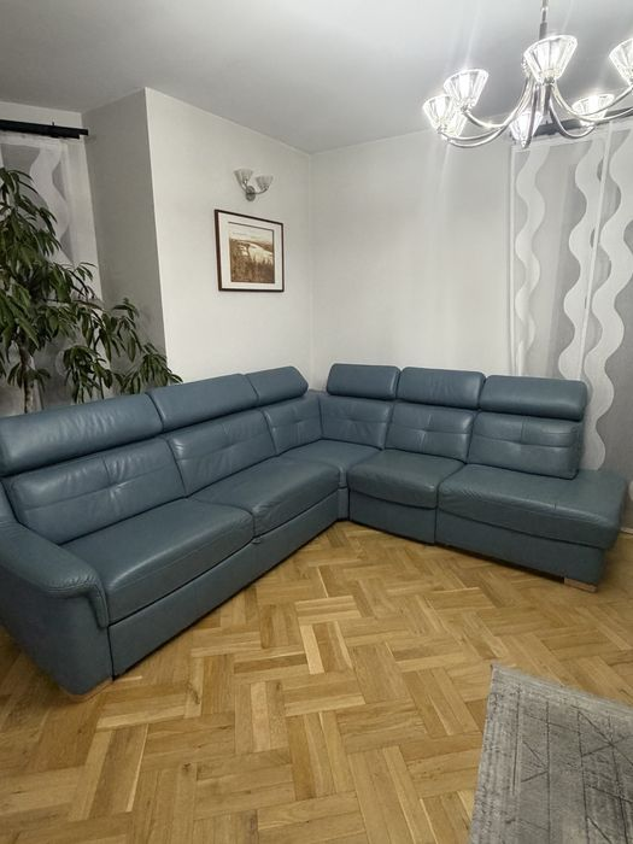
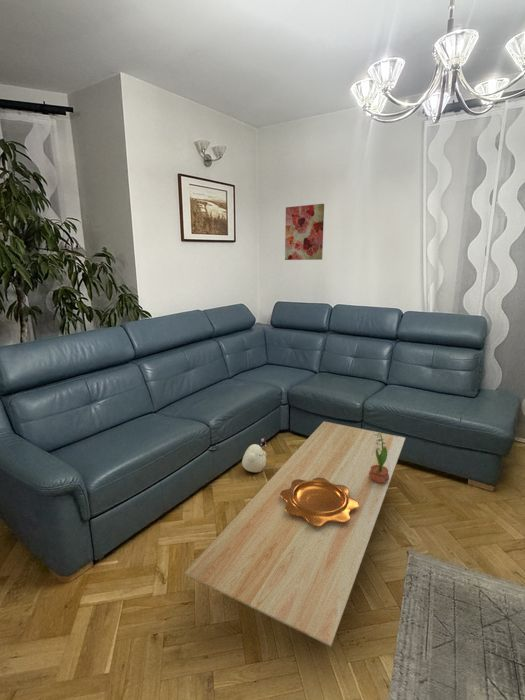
+ potted flower [369,432,389,483]
+ coffee table [184,420,406,647]
+ decorative bowl [280,477,359,526]
+ plush toy [241,438,267,473]
+ wall art [284,203,325,261]
